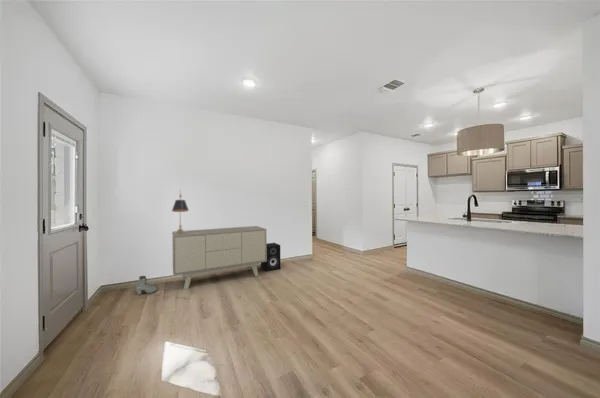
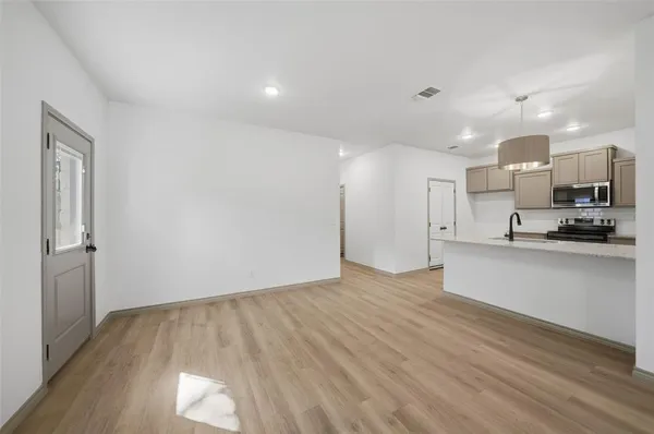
- sideboard [171,225,267,290]
- boots [135,275,157,296]
- speaker [260,242,281,272]
- lamp [171,189,190,234]
